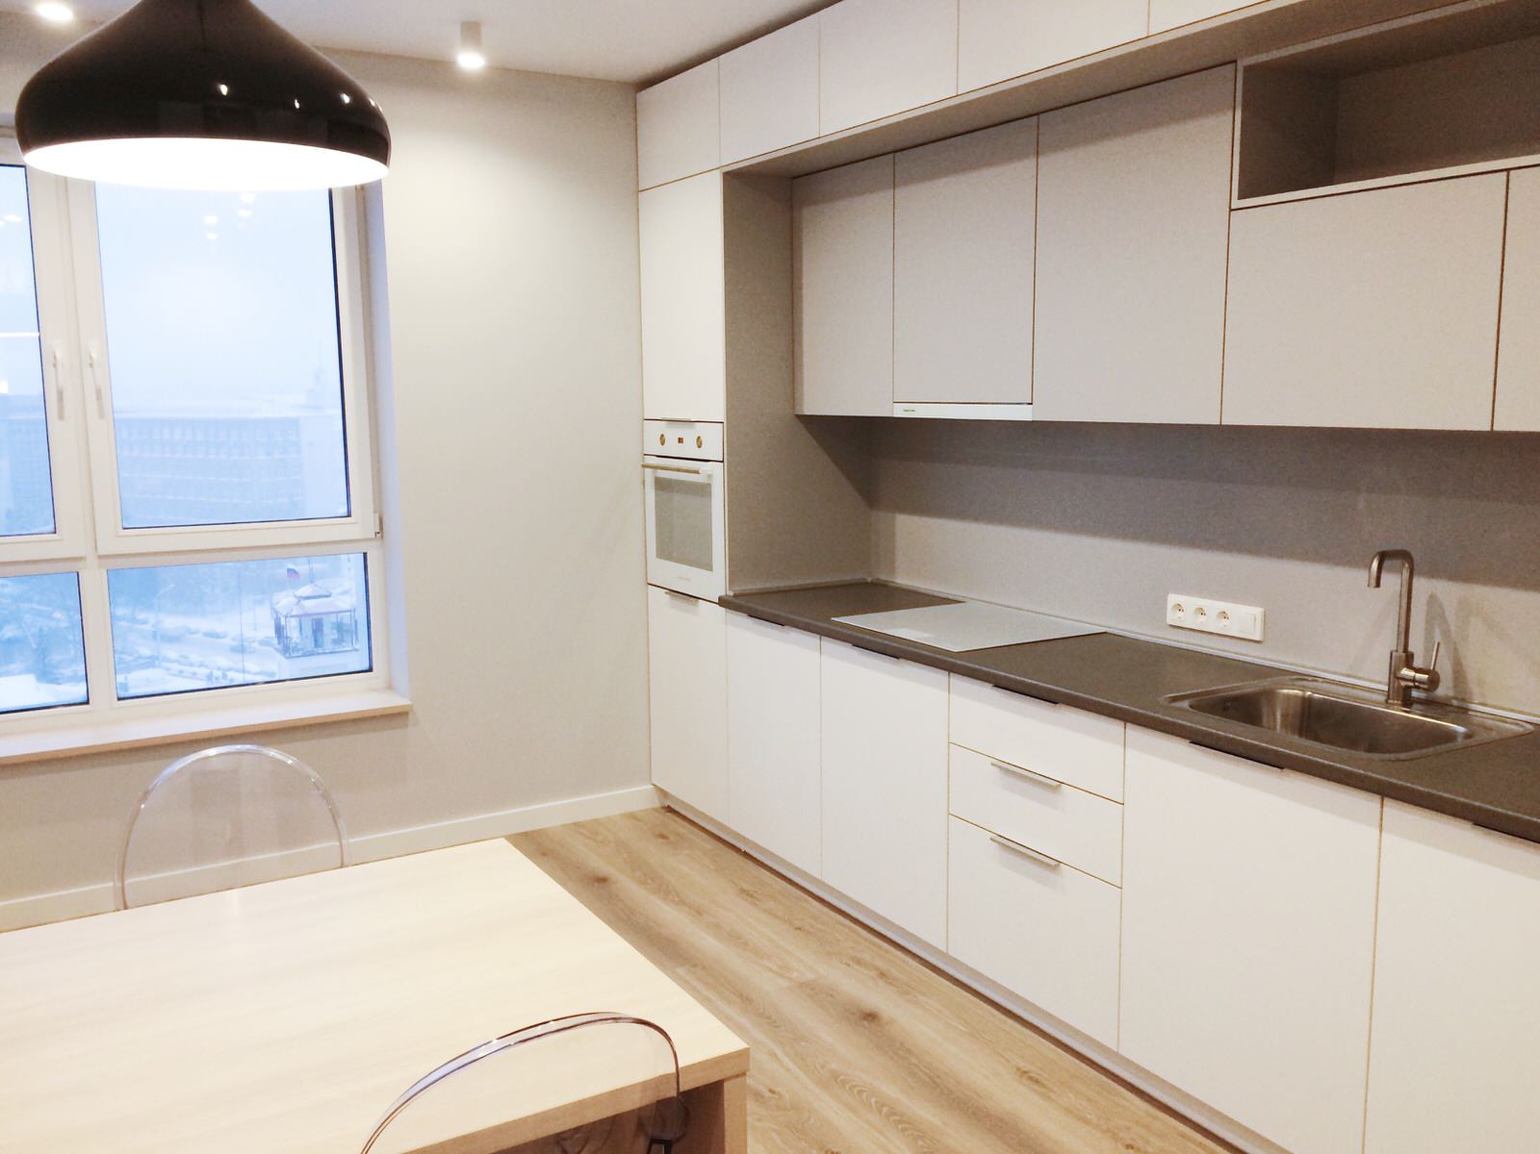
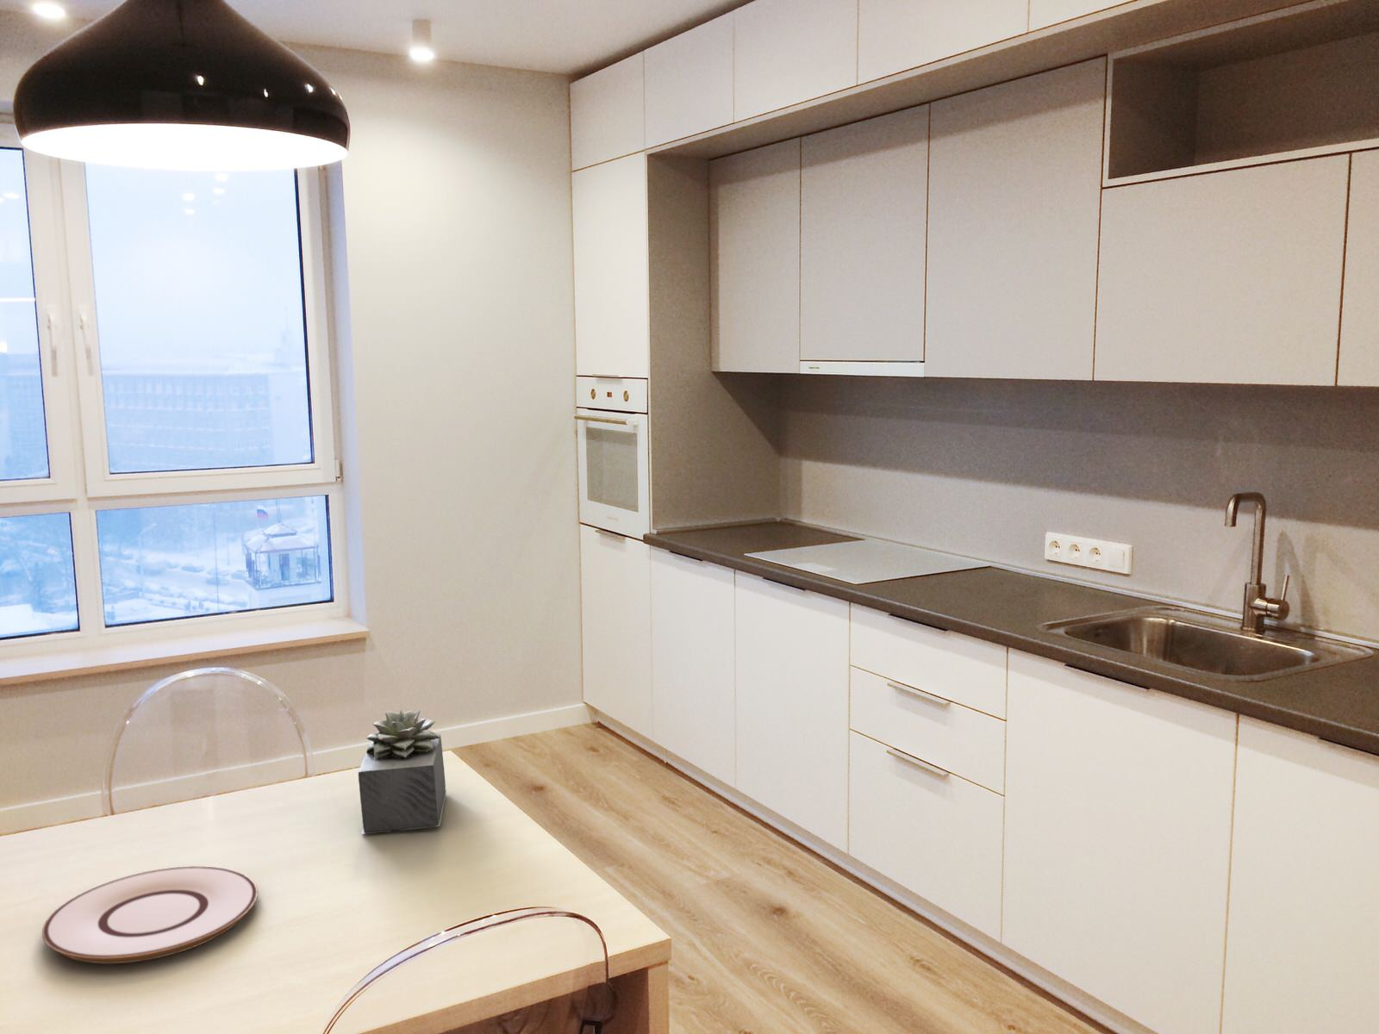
+ plate [41,866,258,964]
+ succulent plant [357,708,447,835]
